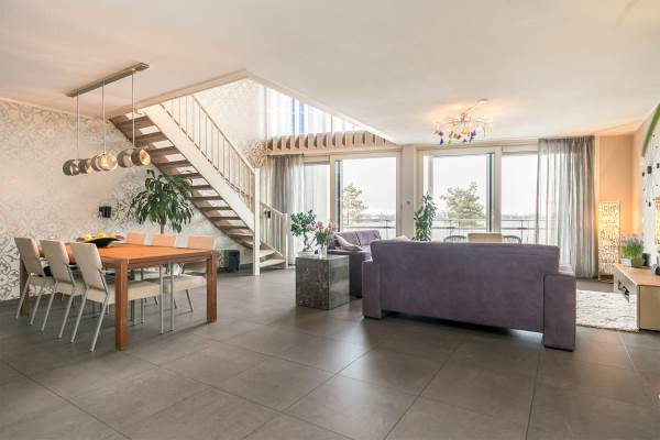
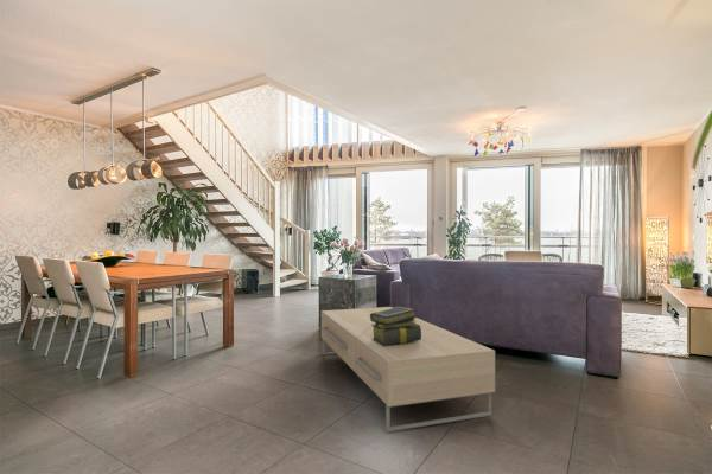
+ stack of books [370,306,421,346]
+ coffee table [320,306,496,433]
